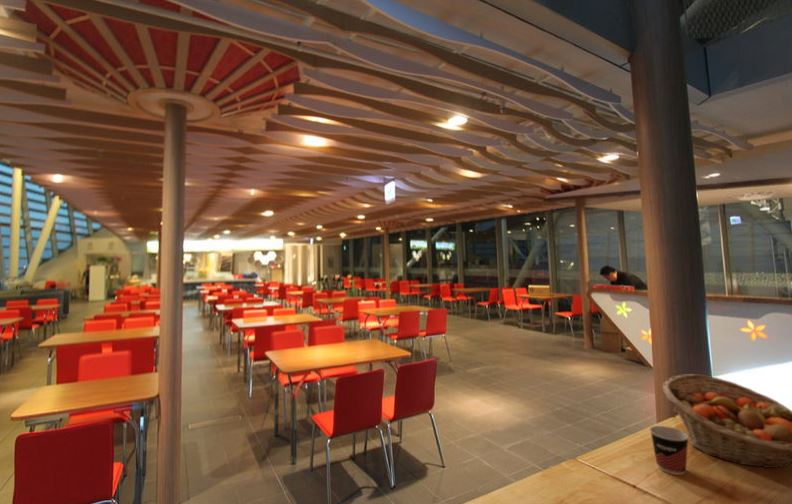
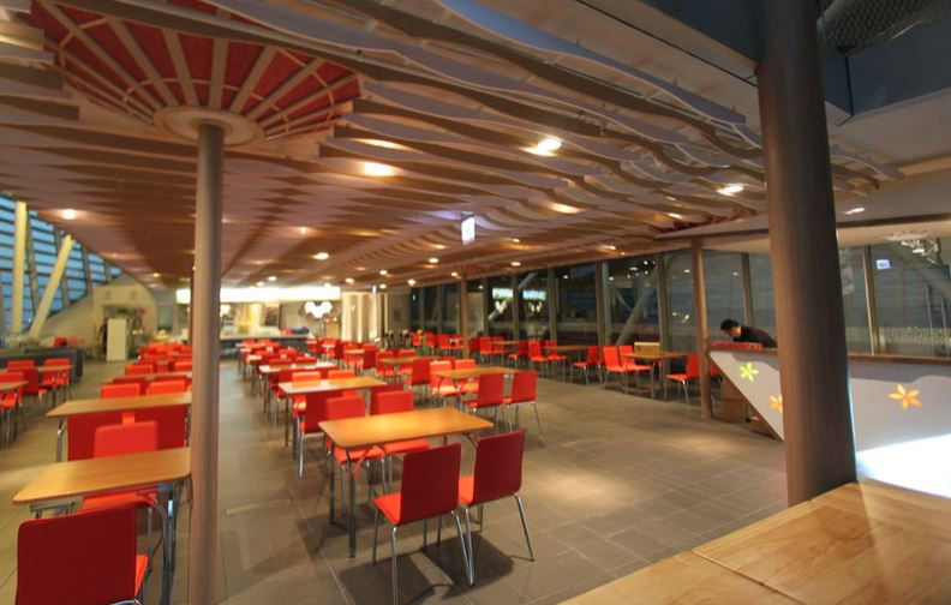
- cup [649,425,690,476]
- fruit basket [662,373,792,469]
